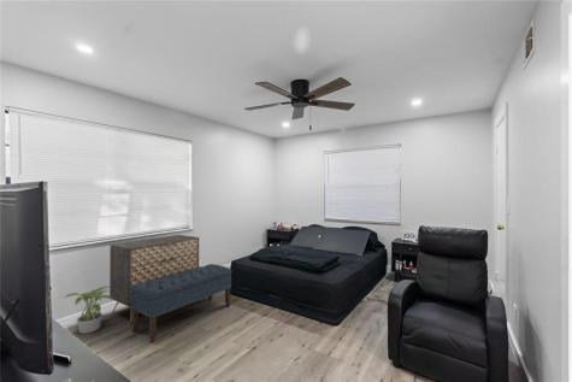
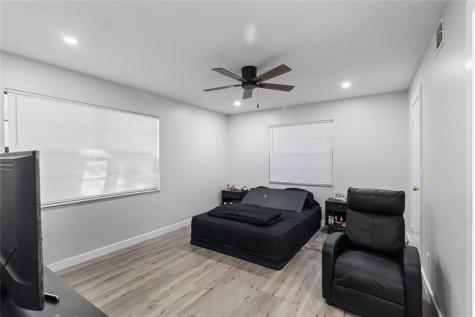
- bench [130,263,234,343]
- potted plant [64,286,114,335]
- dresser [108,234,200,323]
